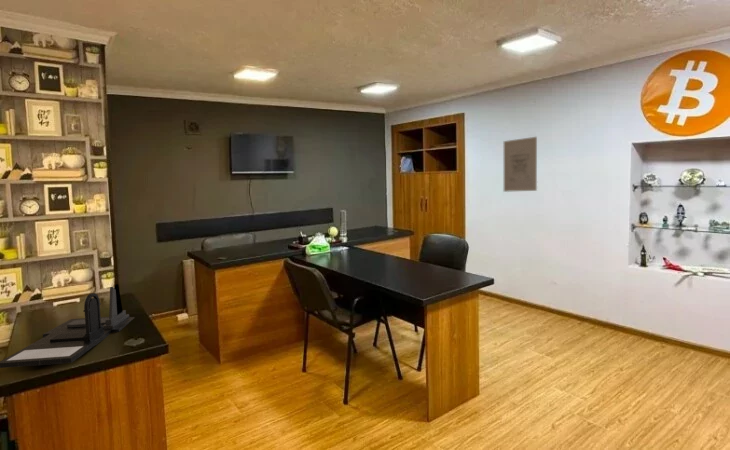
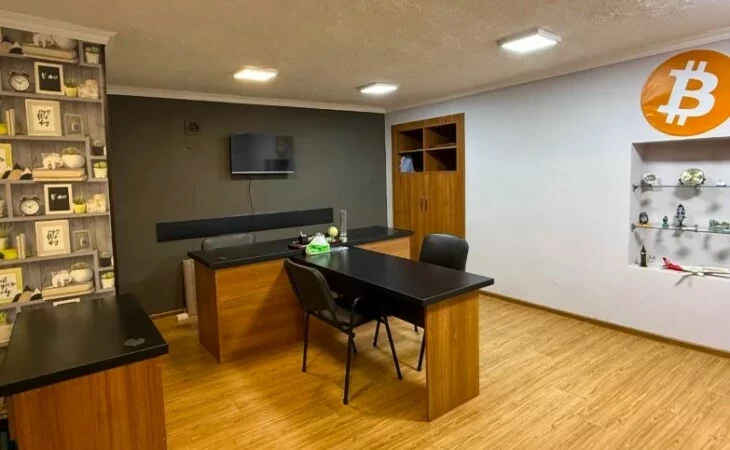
- desk organizer [0,283,136,369]
- wall art [503,136,538,193]
